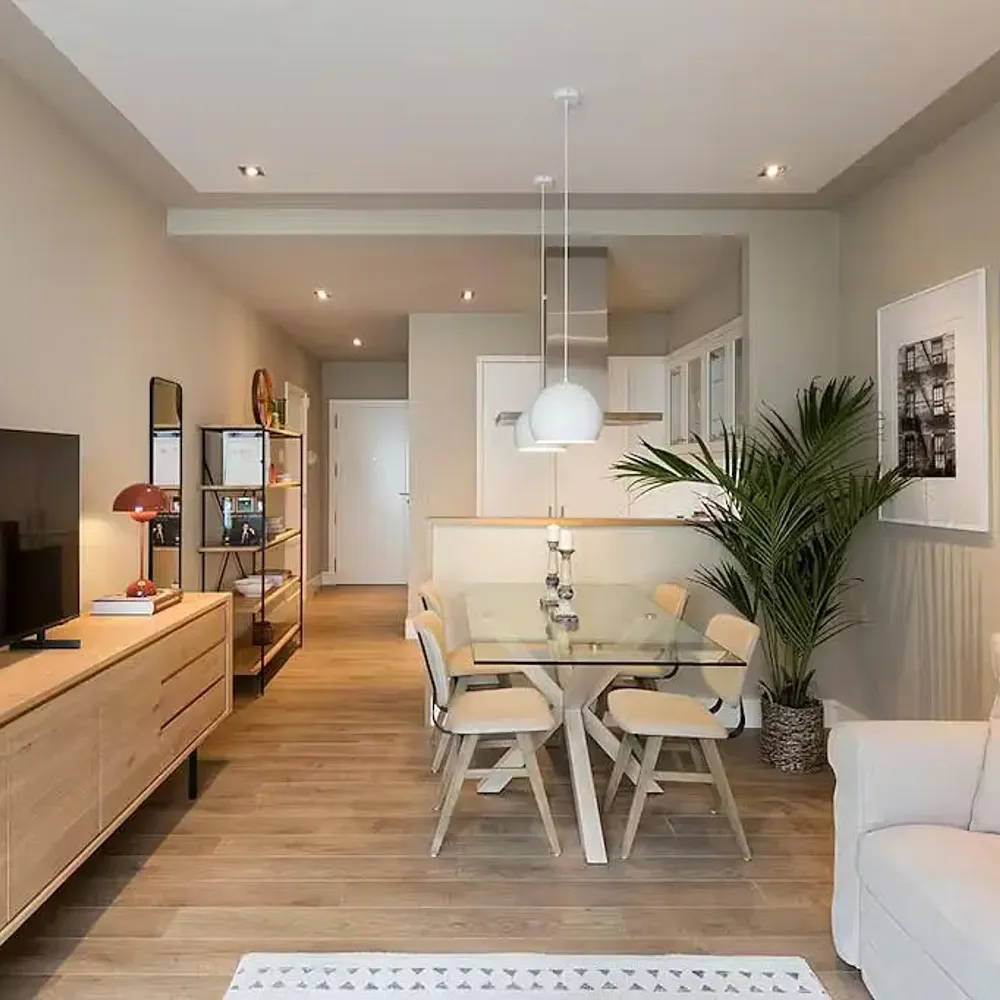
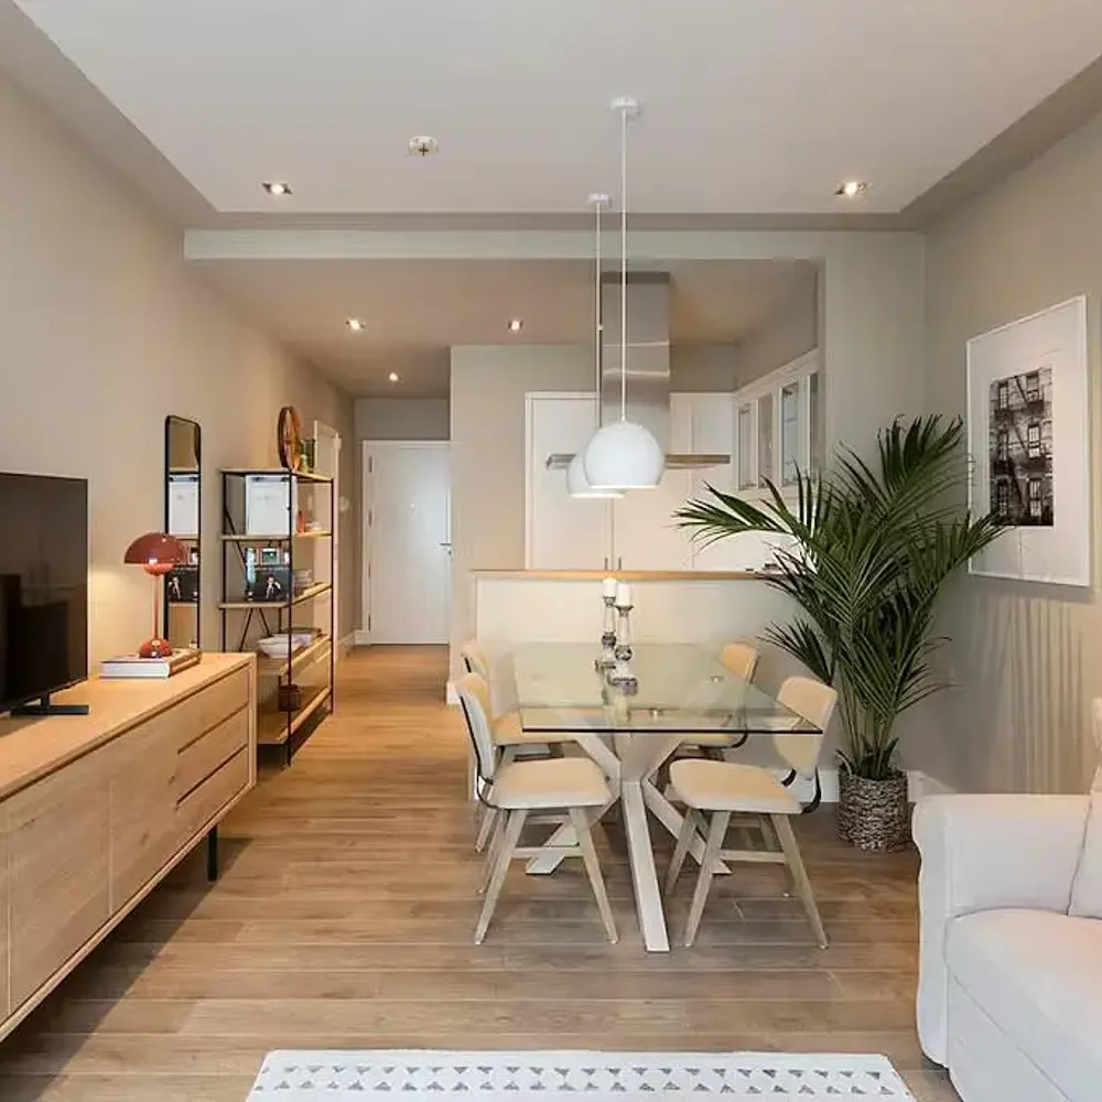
+ smoke detector [404,136,442,158]
